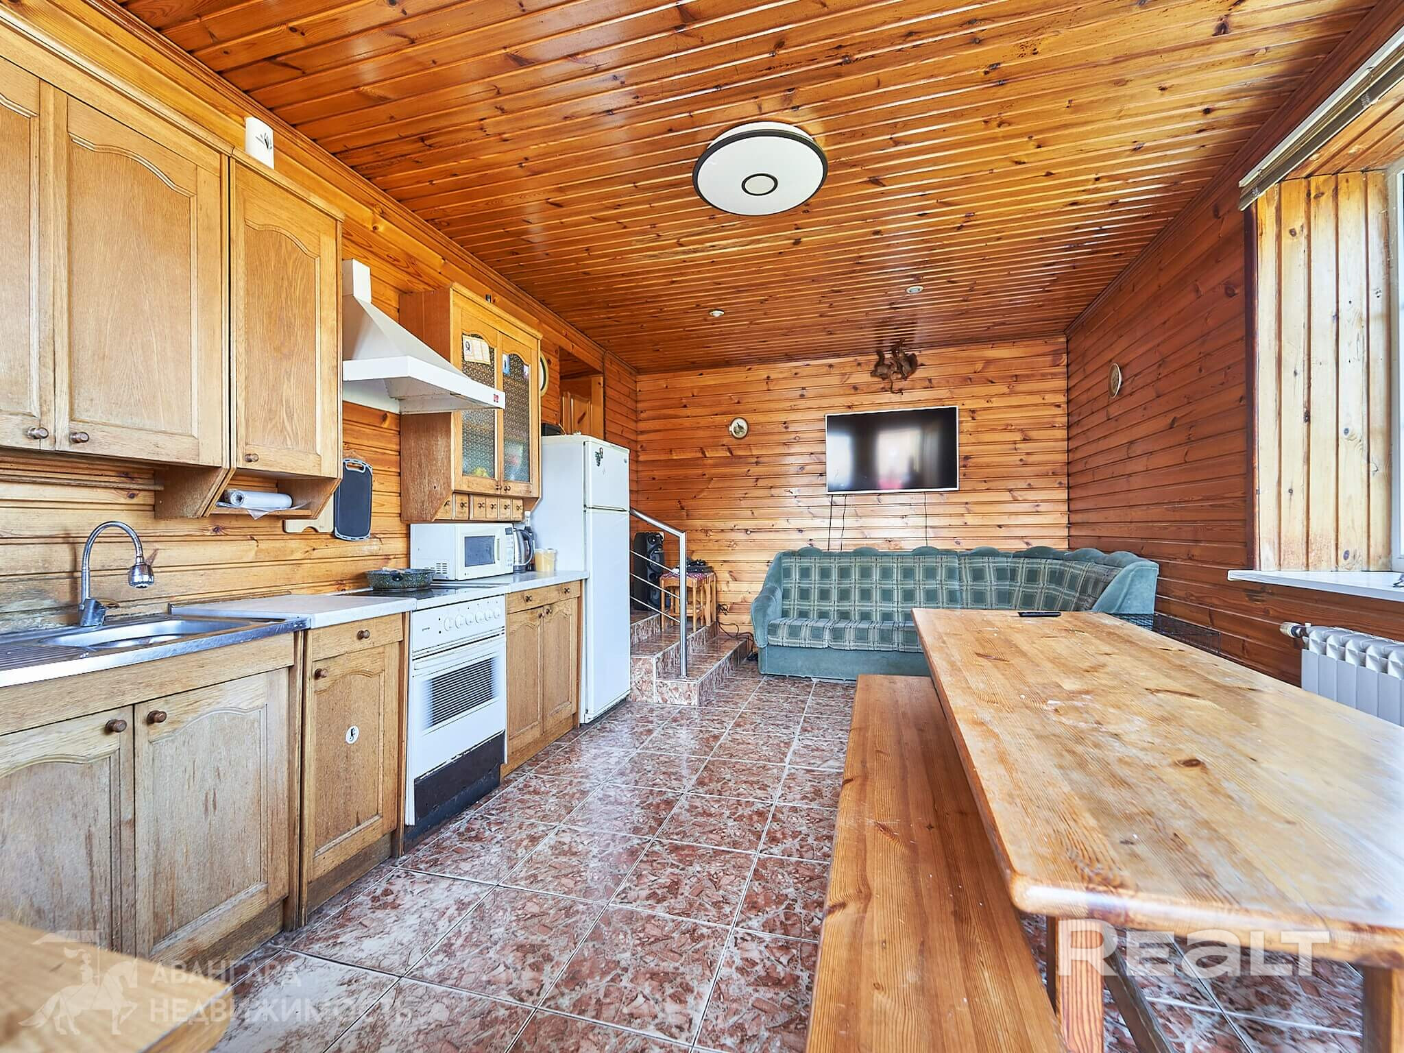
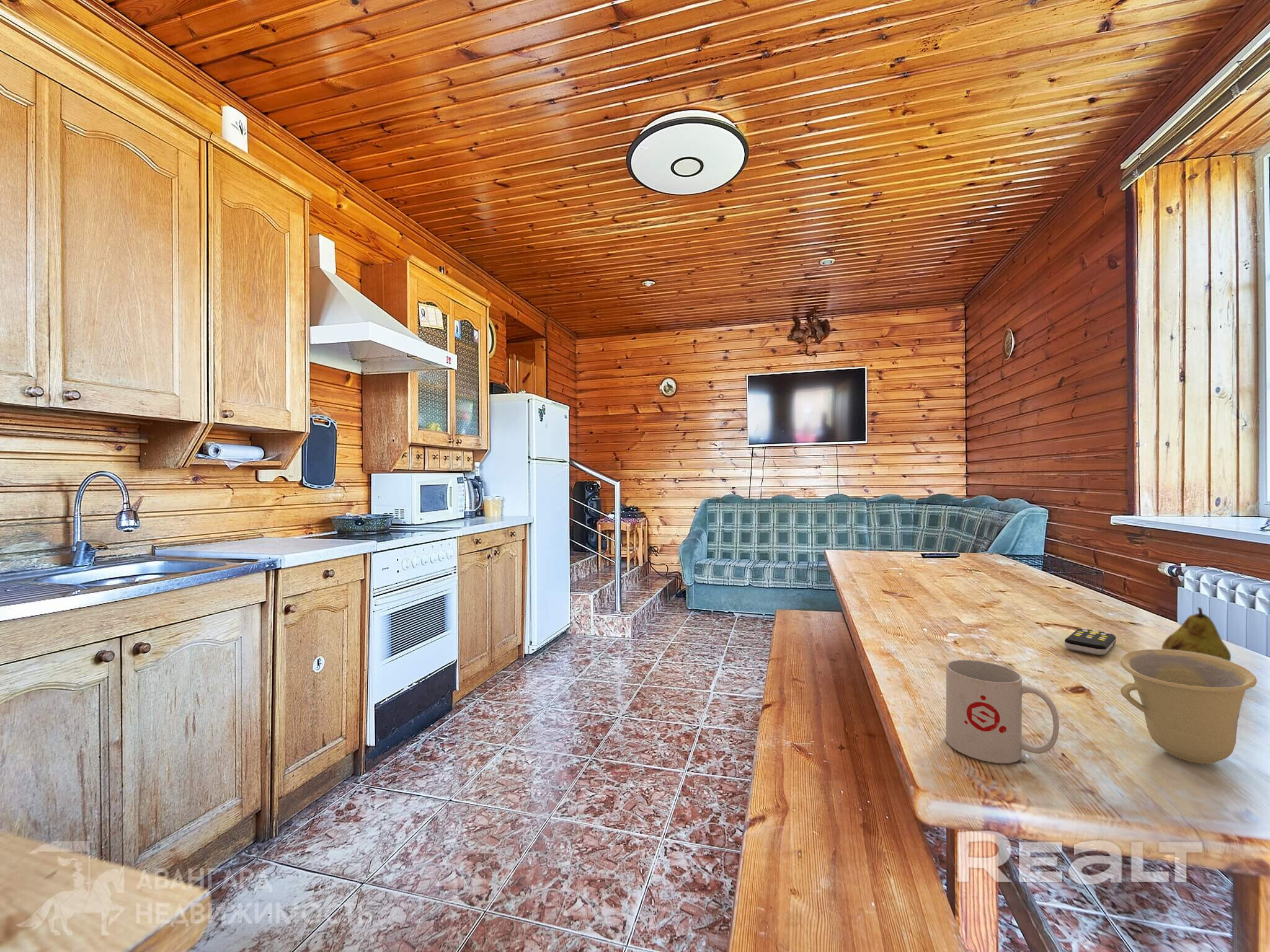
+ mug [946,659,1060,764]
+ fruit [1161,607,1232,662]
+ remote control [1064,627,1117,656]
+ cup [1120,649,1258,764]
